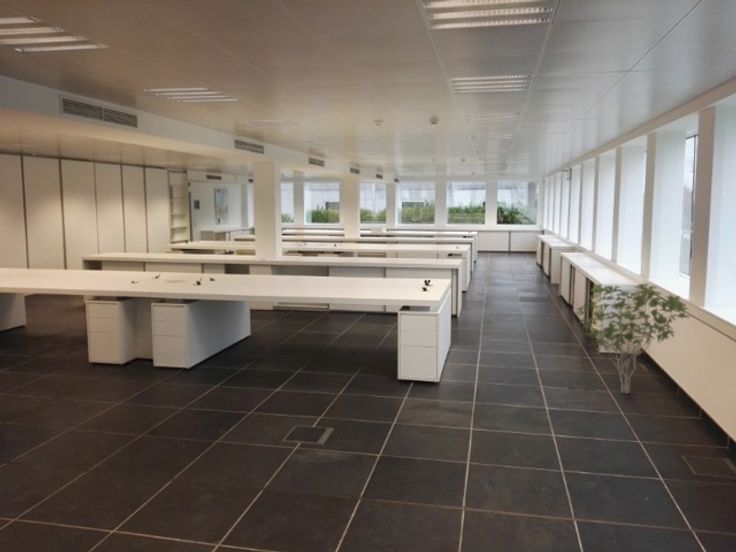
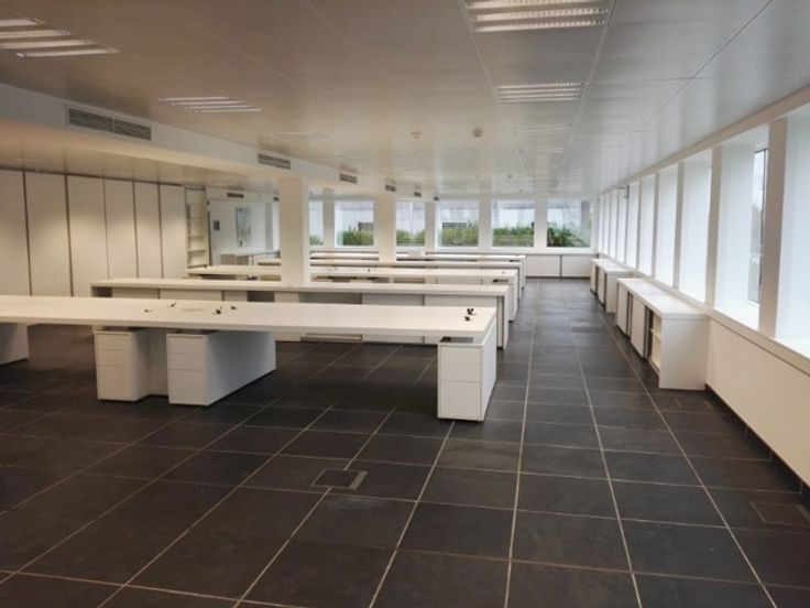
- shrub [574,282,691,395]
